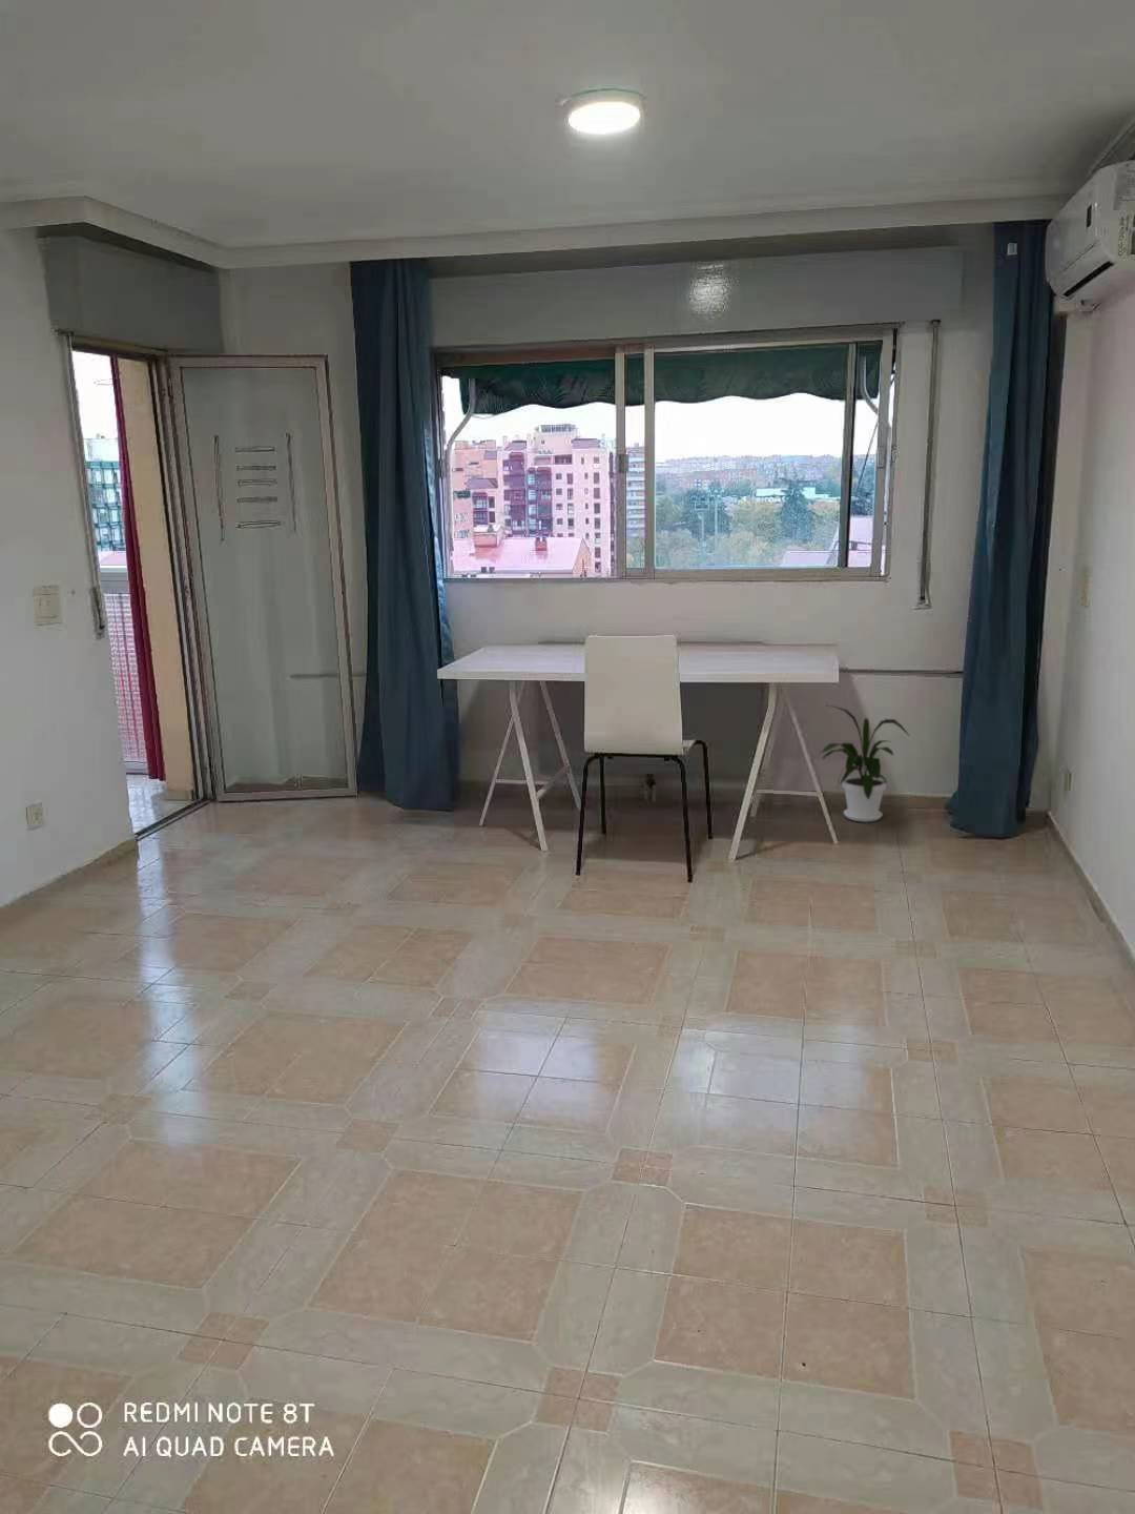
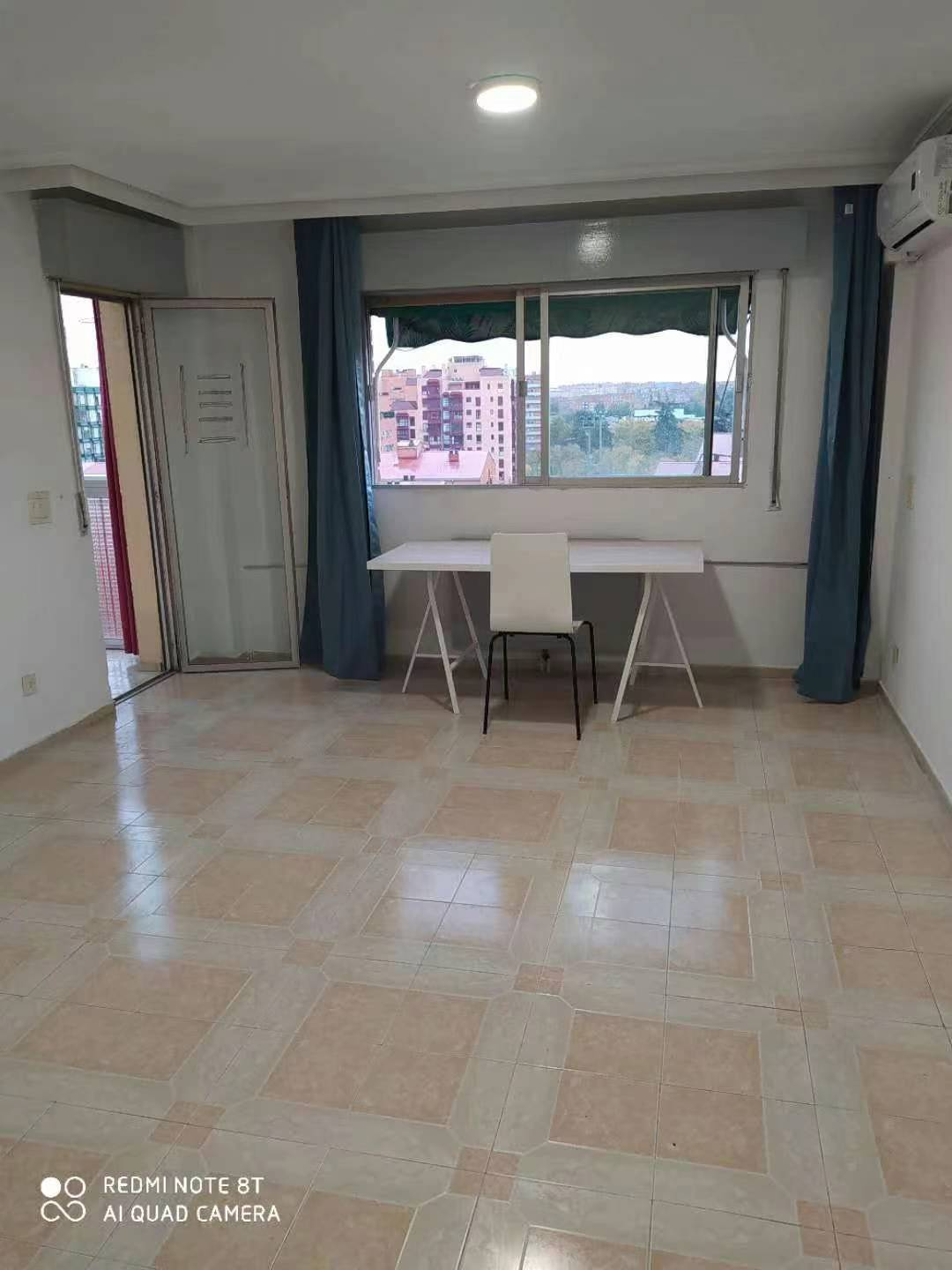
- house plant [820,705,911,824]
